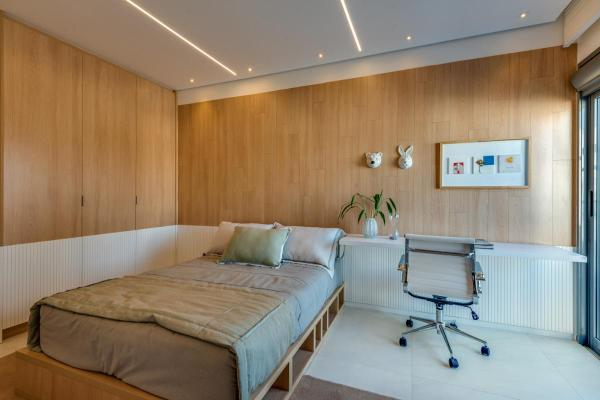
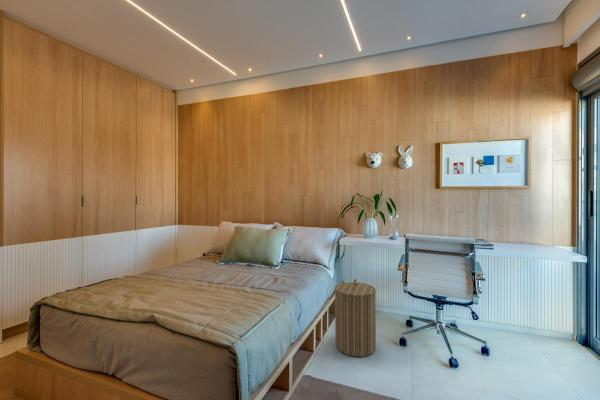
+ laundry hamper [334,278,377,358]
